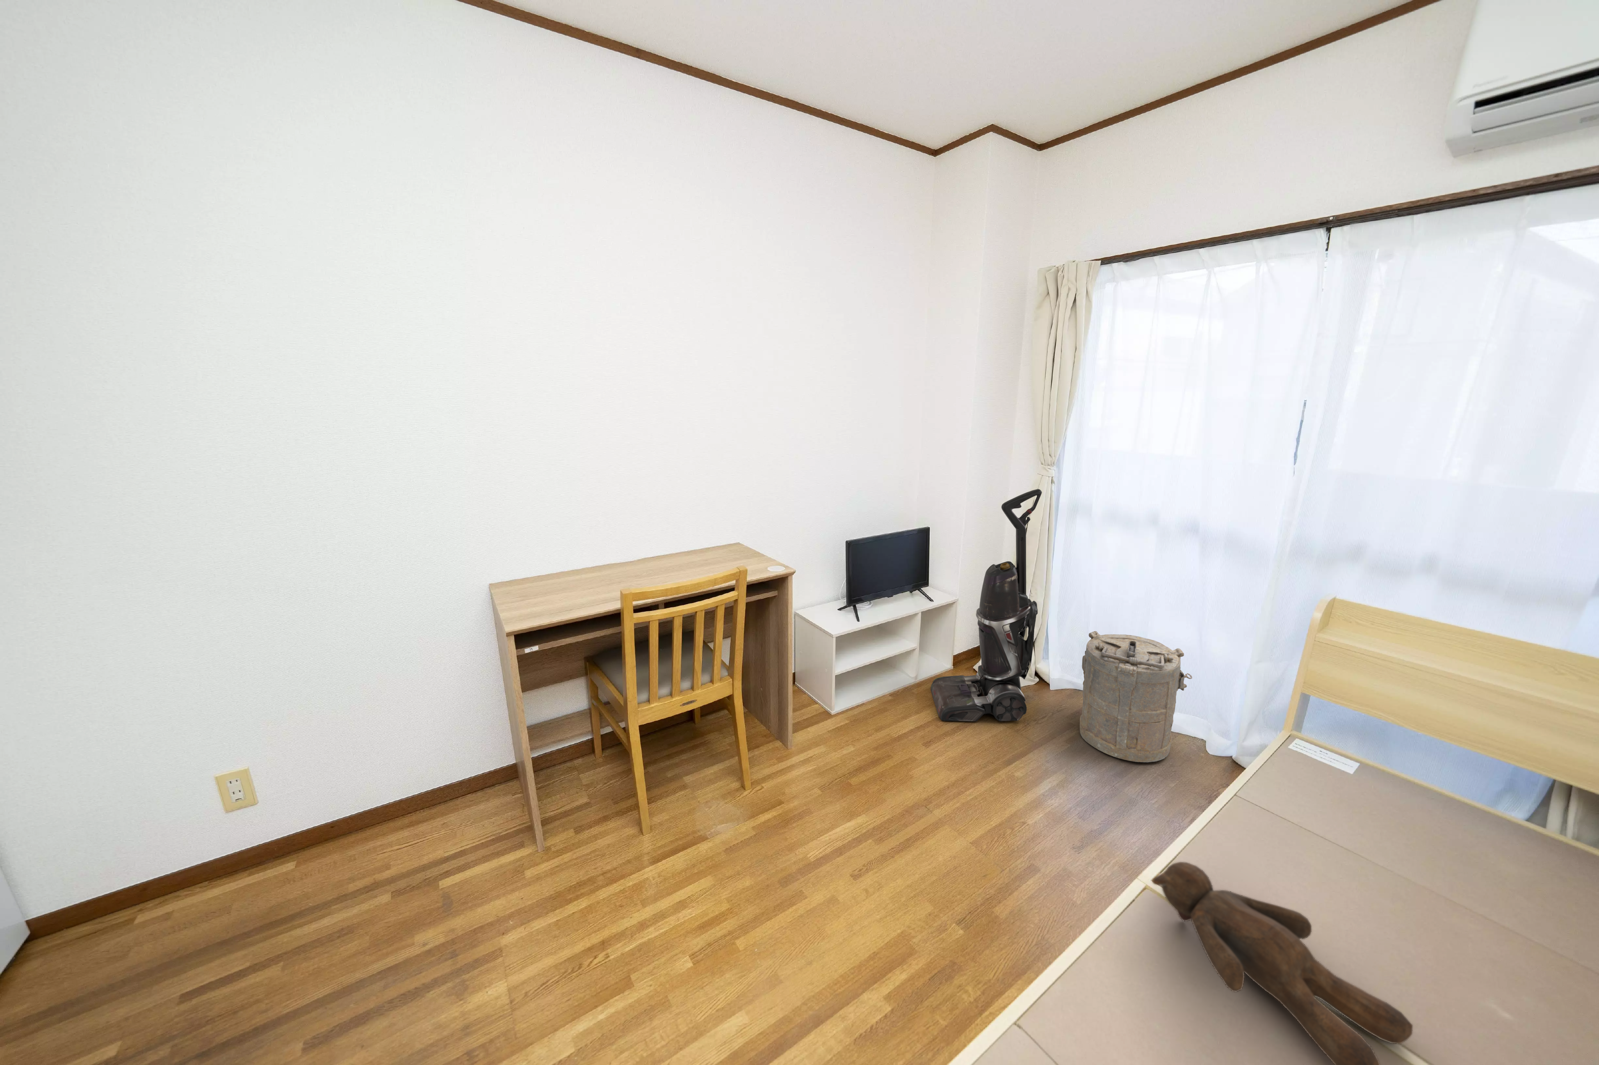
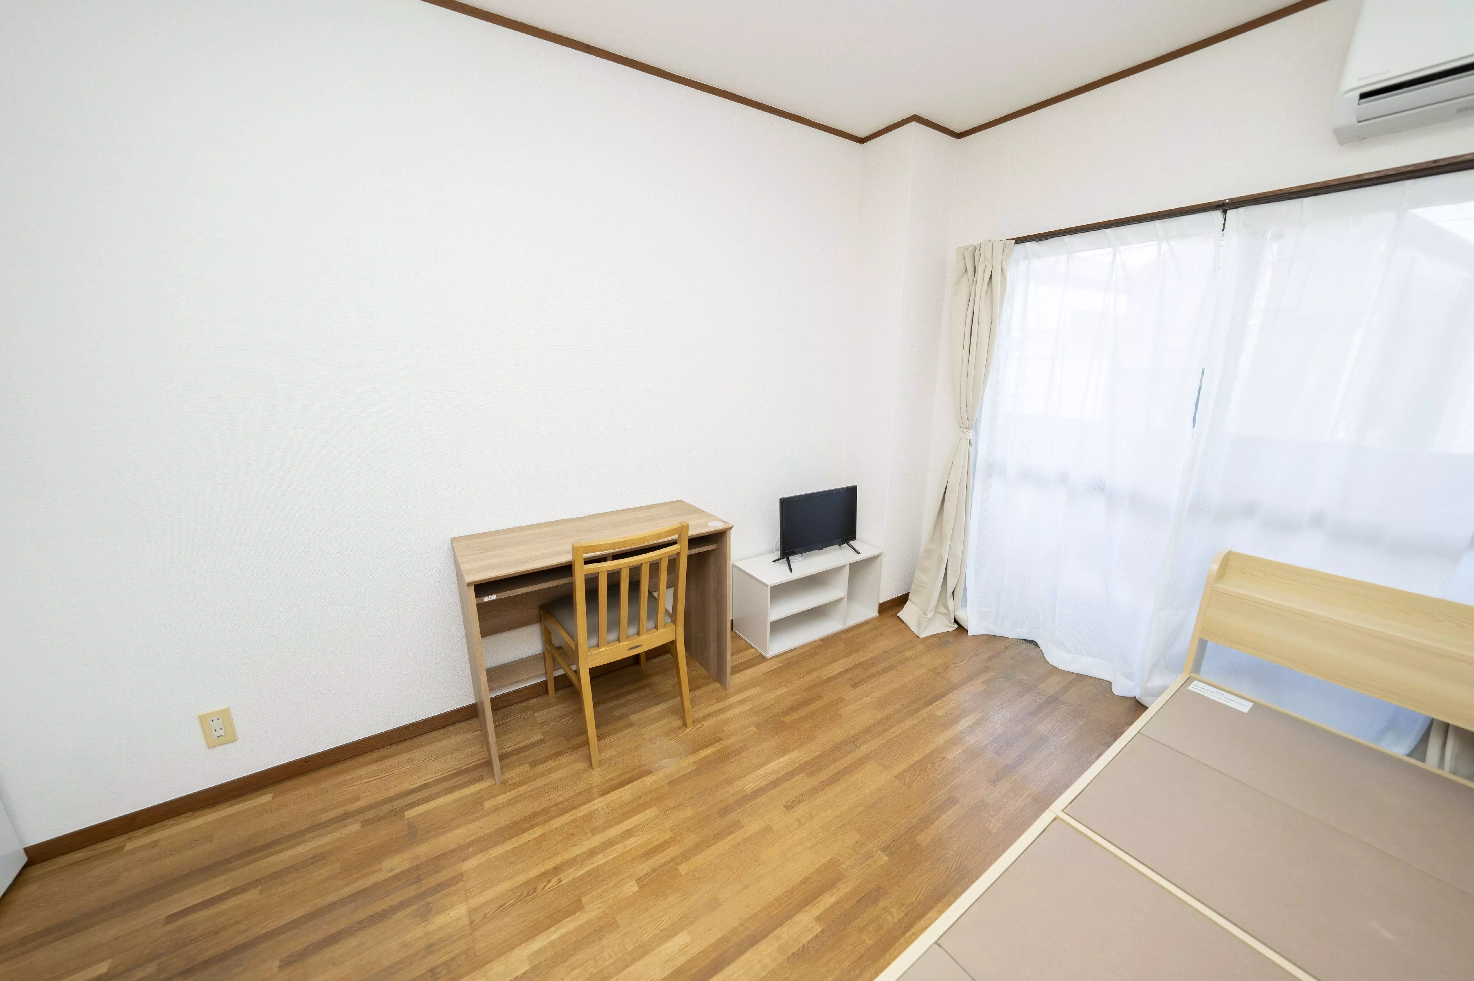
- teddy bear [1152,862,1414,1065]
- vacuum cleaner [931,489,1043,721]
- laundry hamper [1079,631,1192,763]
